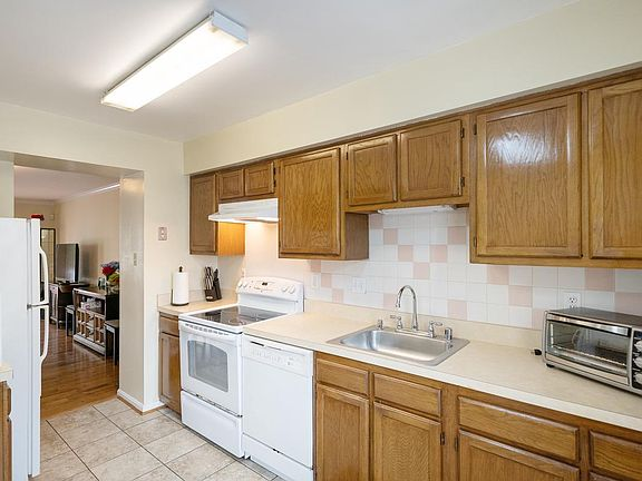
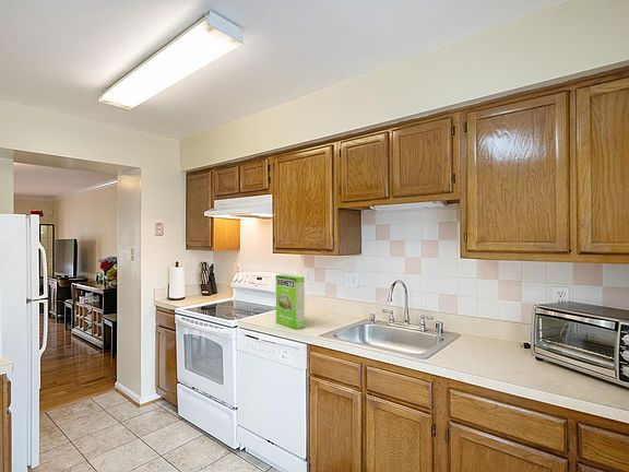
+ cake mix box [275,273,306,330]
